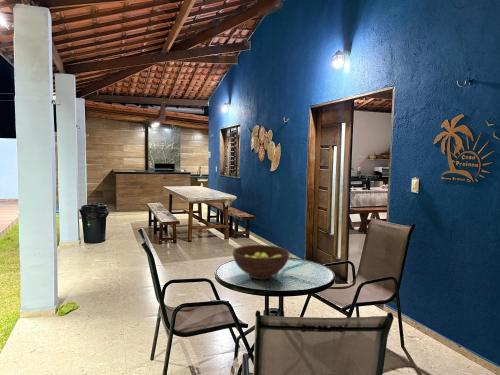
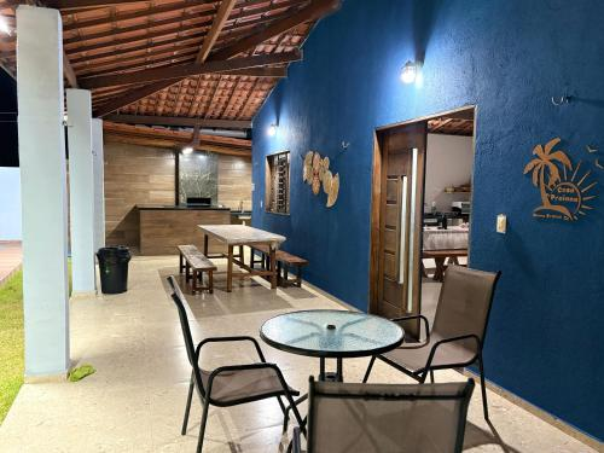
- fruit bowl [232,244,290,280]
